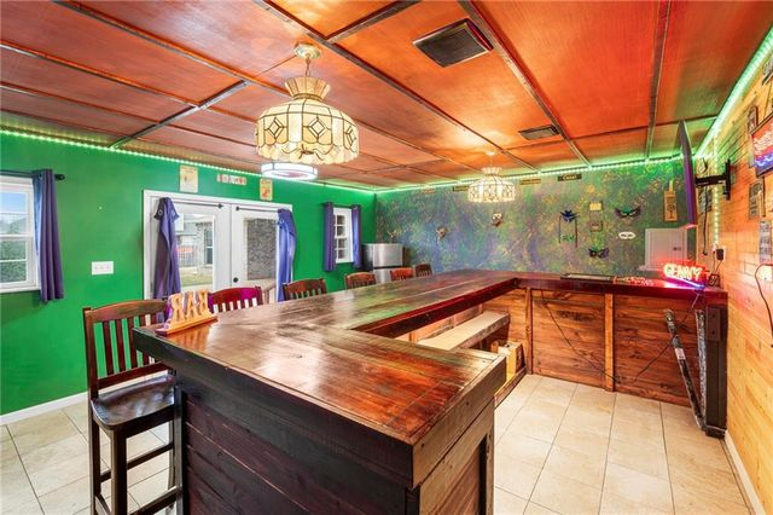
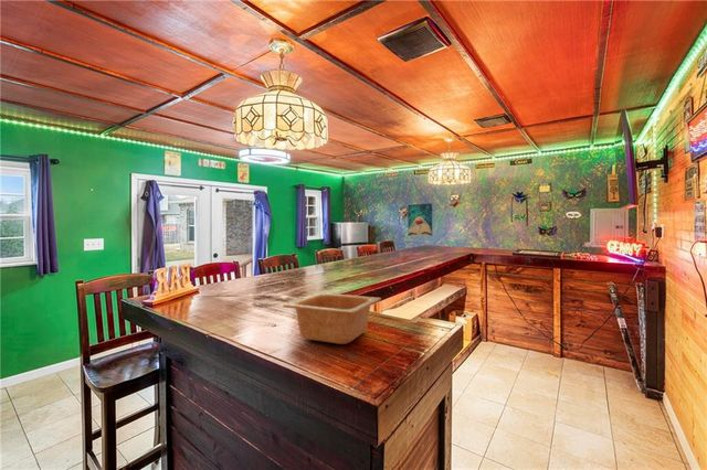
+ wall art [407,202,433,237]
+ serving bowl [282,292,382,345]
